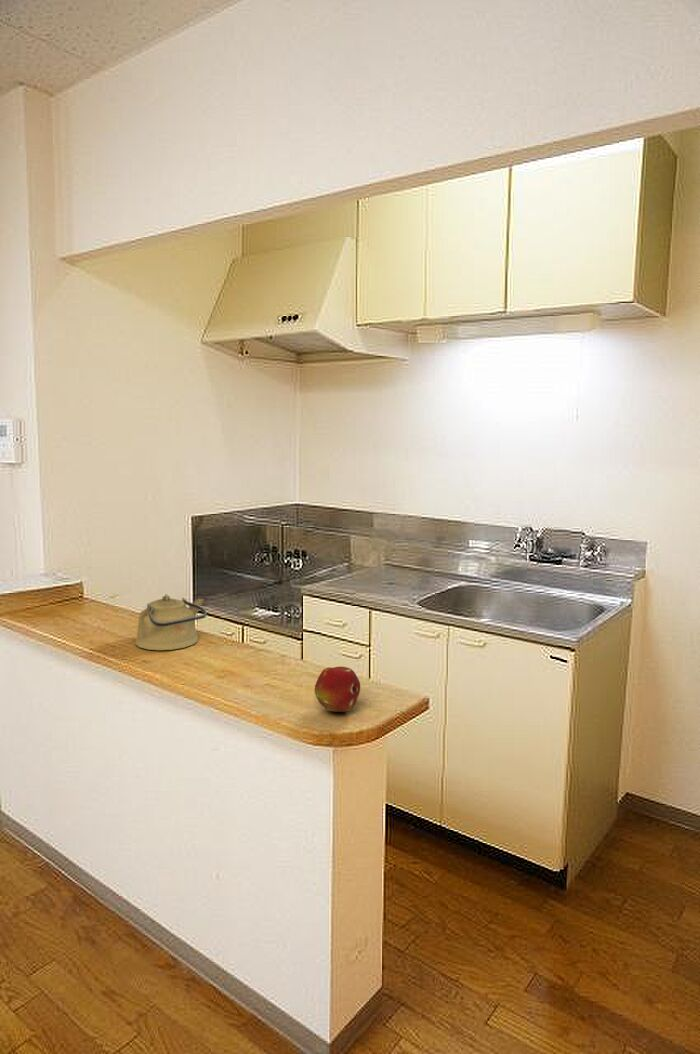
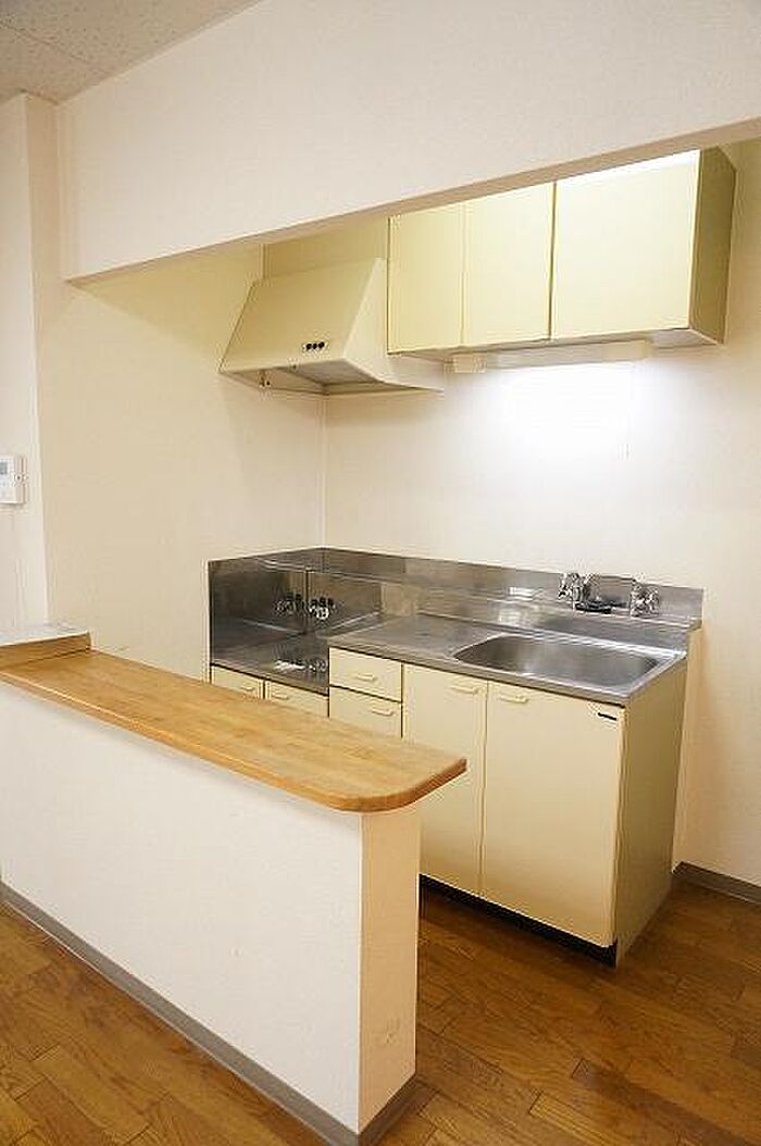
- fruit [314,666,361,713]
- kettle [134,593,208,651]
